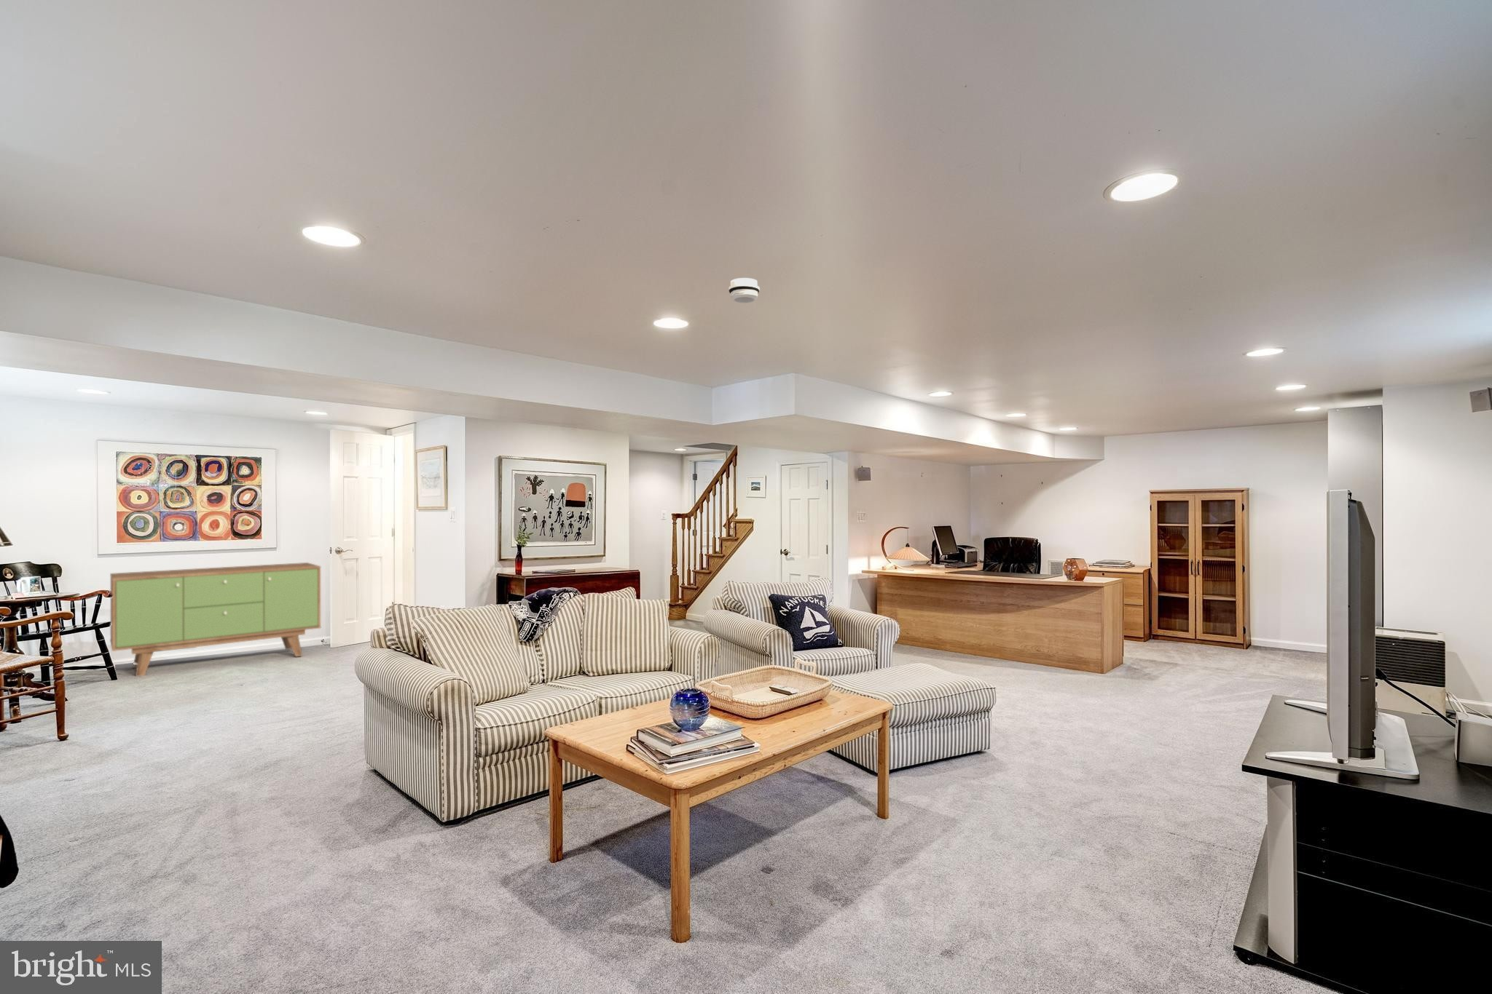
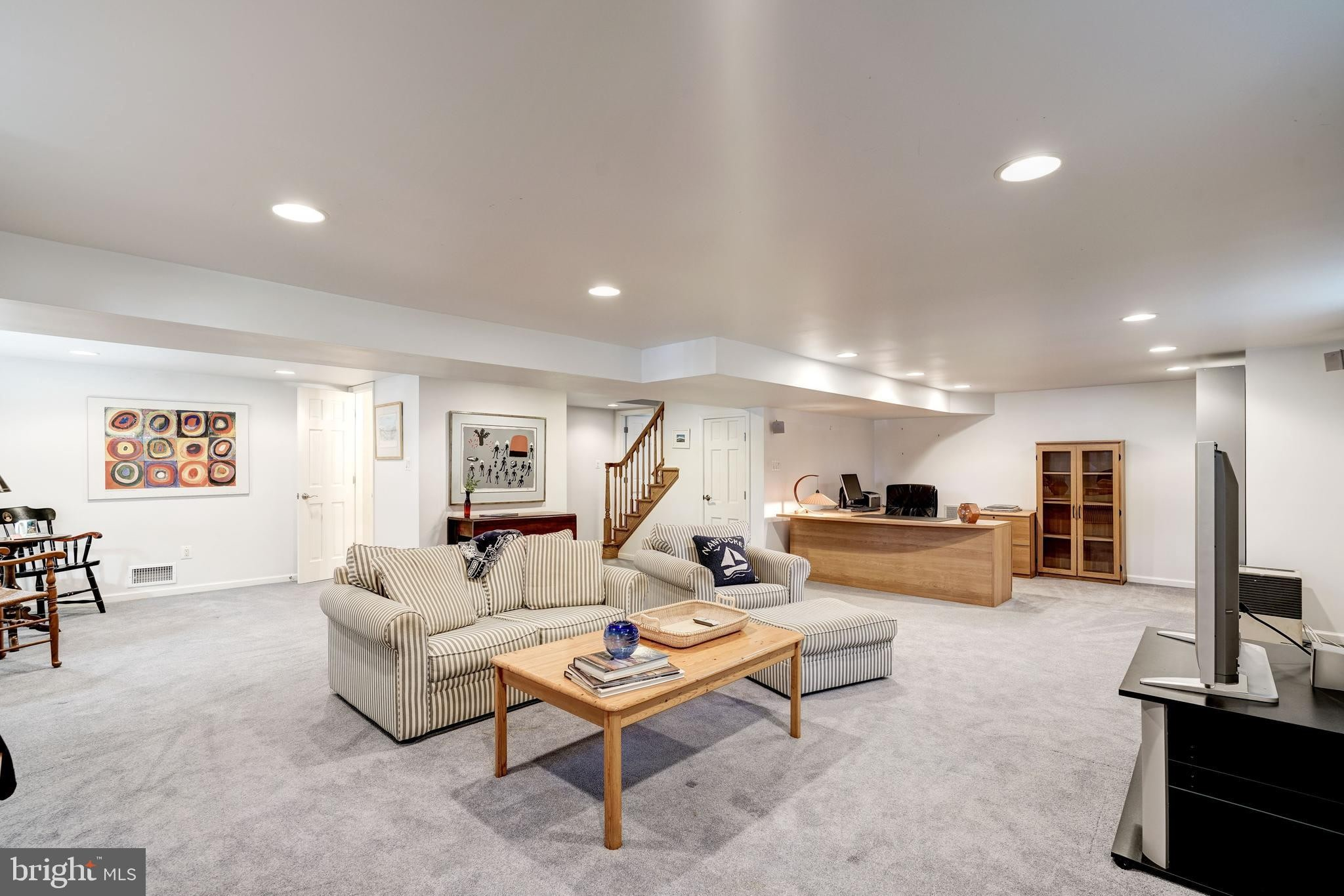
- sideboard [109,561,321,678]
- smoke detector [728,277,760,304]
